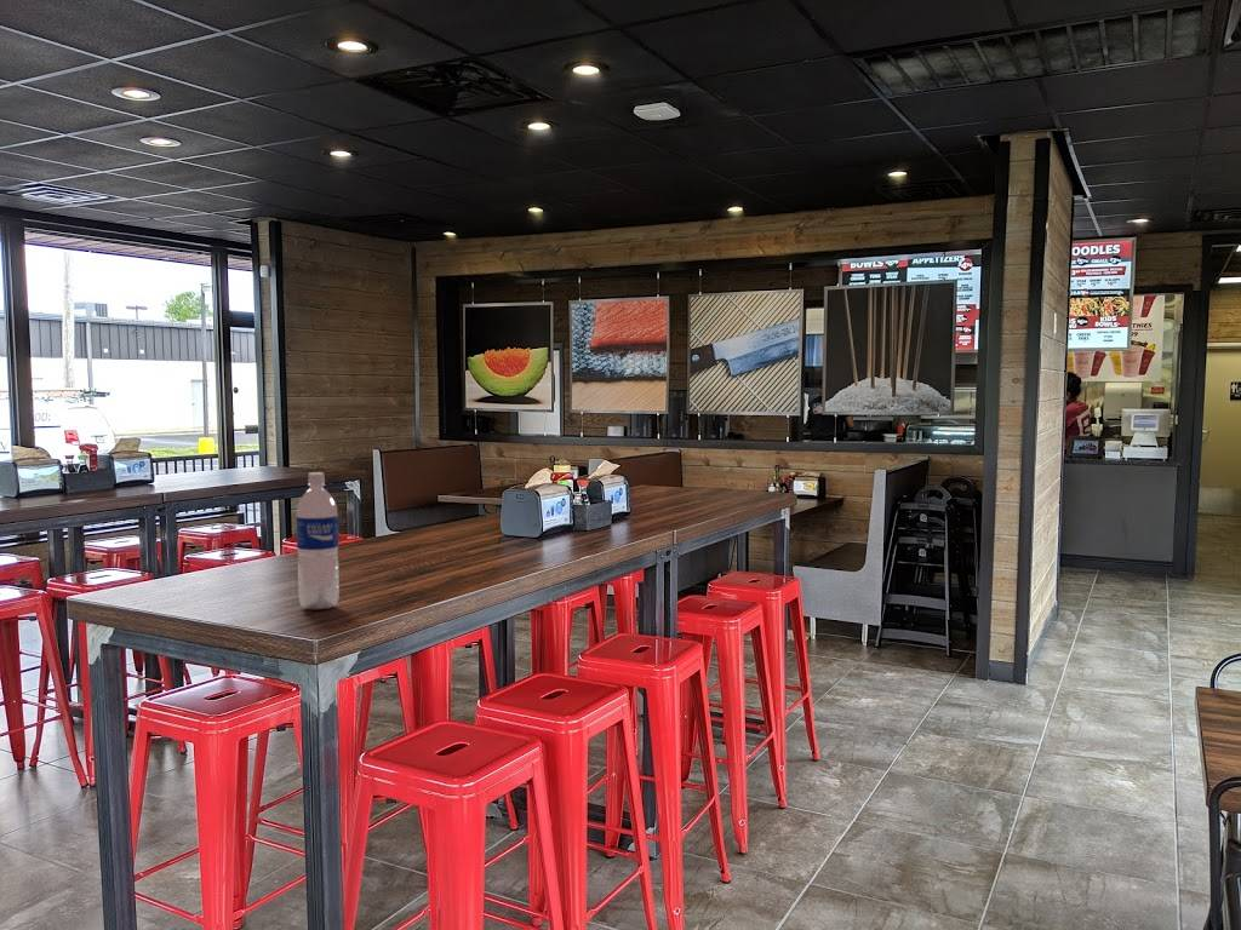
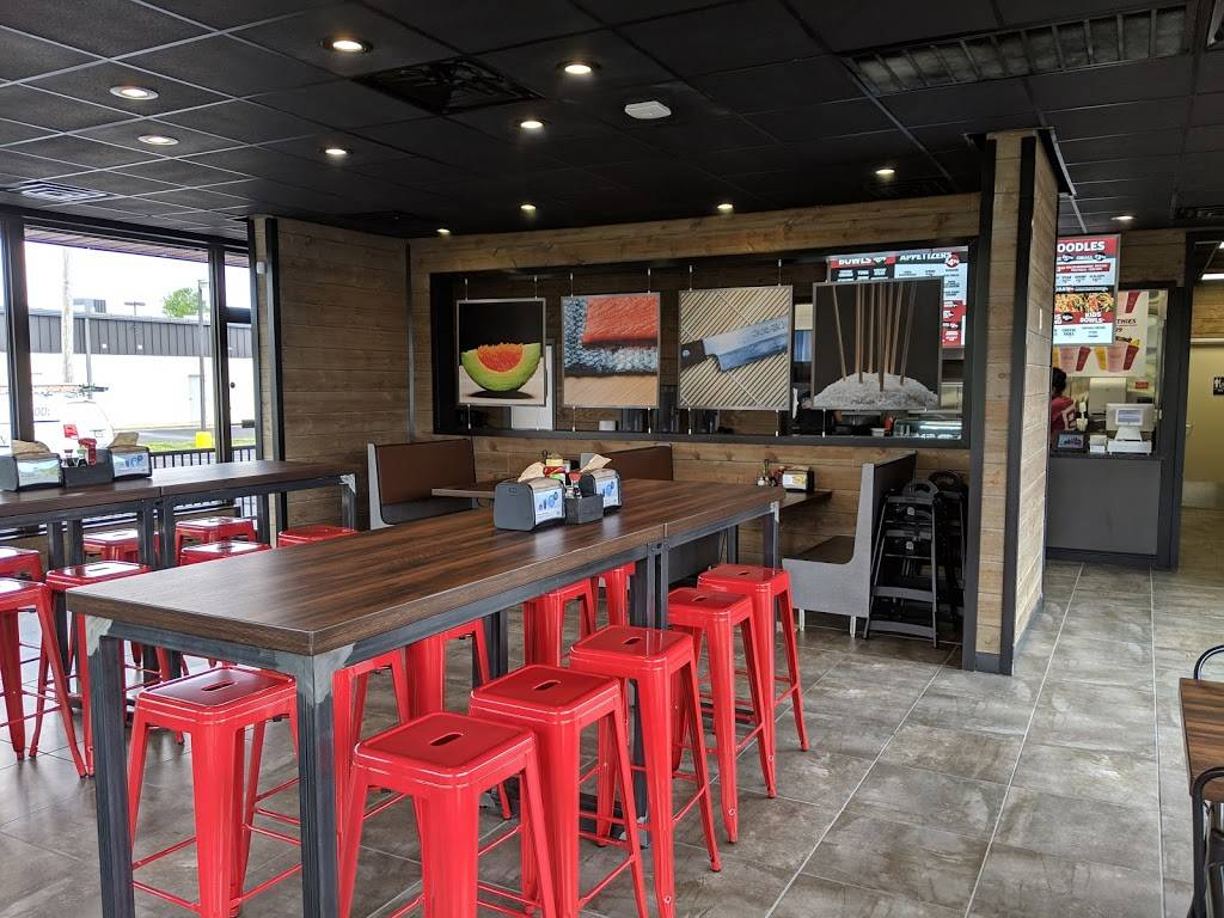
- water bottle [296,471,341,610]
